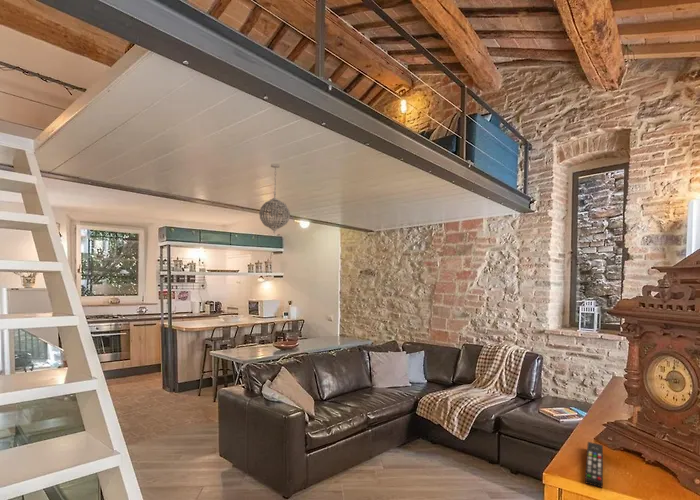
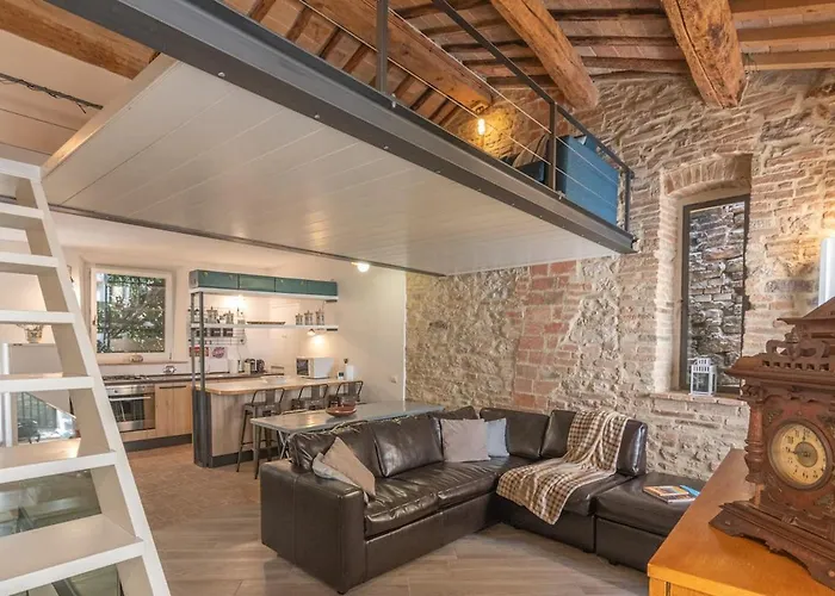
- remote control [584,441,604,489]
- pendant light [258,163,291,235]
